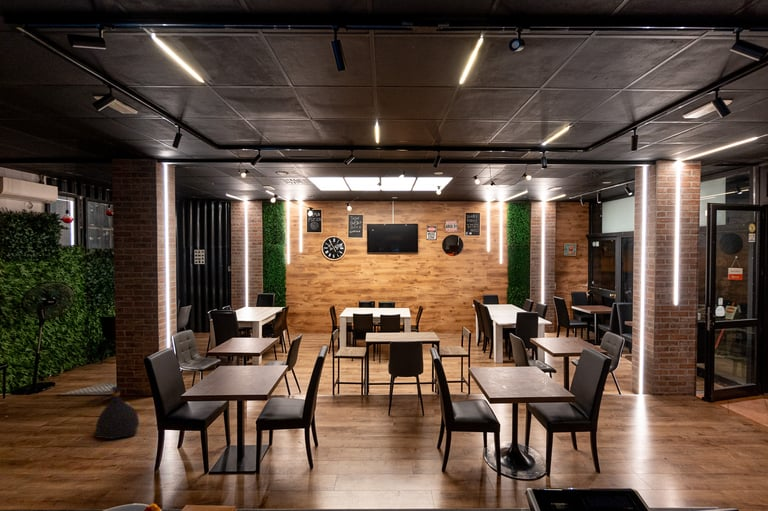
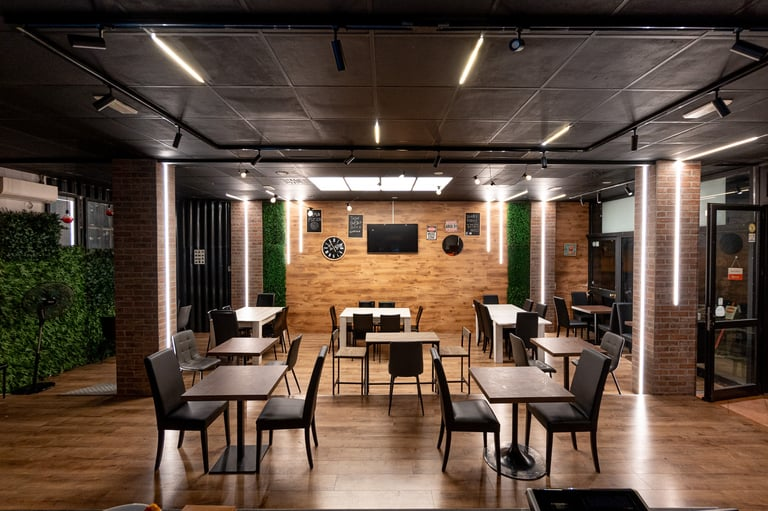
- bag [92,385,140,440]
